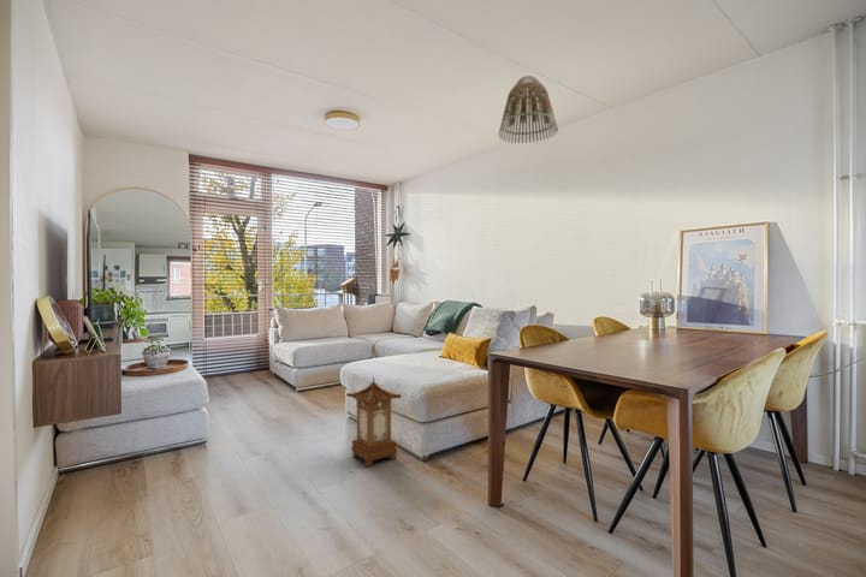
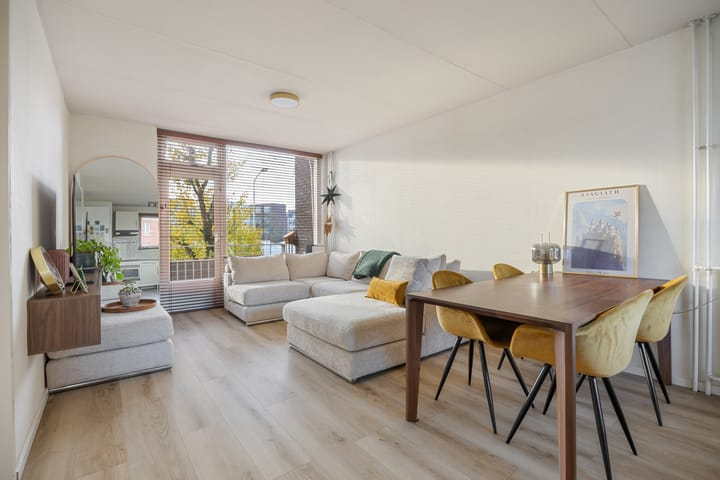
- lamp shade [498,75,559,144]
- lantern [345,376,402,468]
